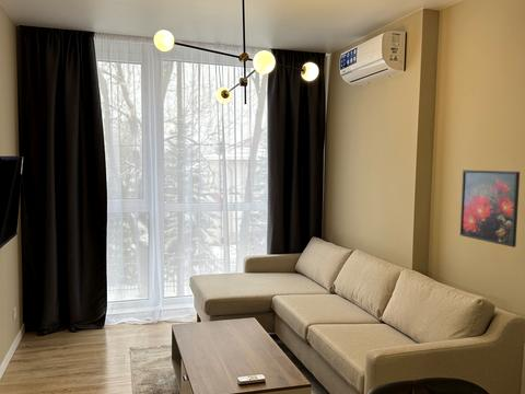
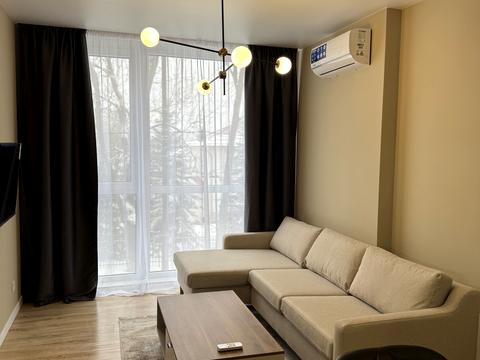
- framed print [459,169,521,248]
